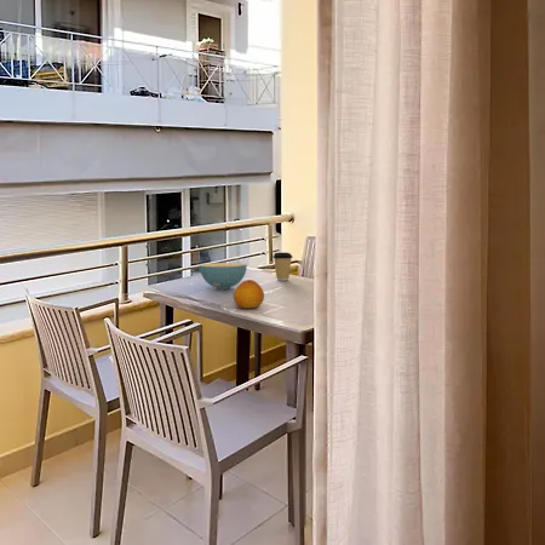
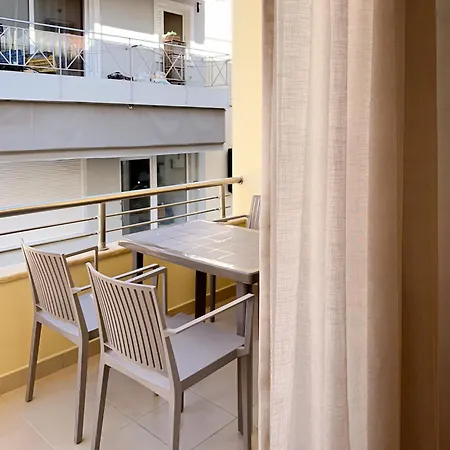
- fruit [233,279,265,310]
- coffee cup [271,252,294,282]
- cereal bowl [199,262,248,291]
